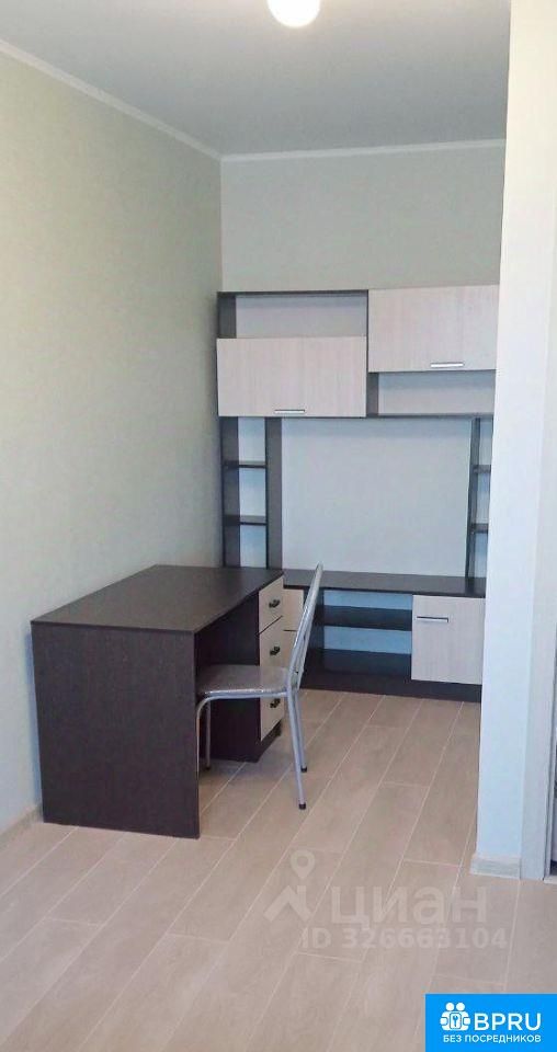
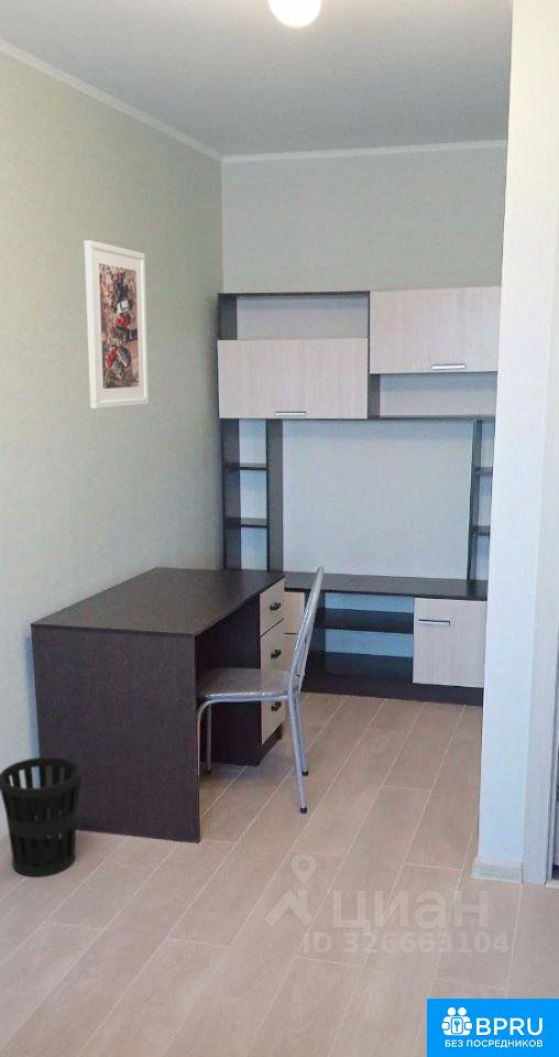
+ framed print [84,239,150,410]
+ wastebasket [0,756,83,878]
